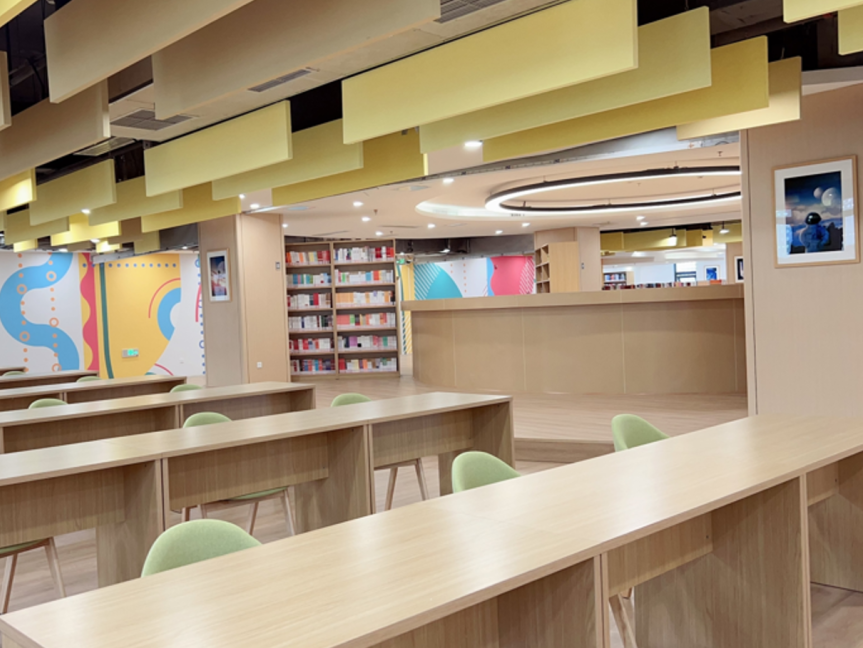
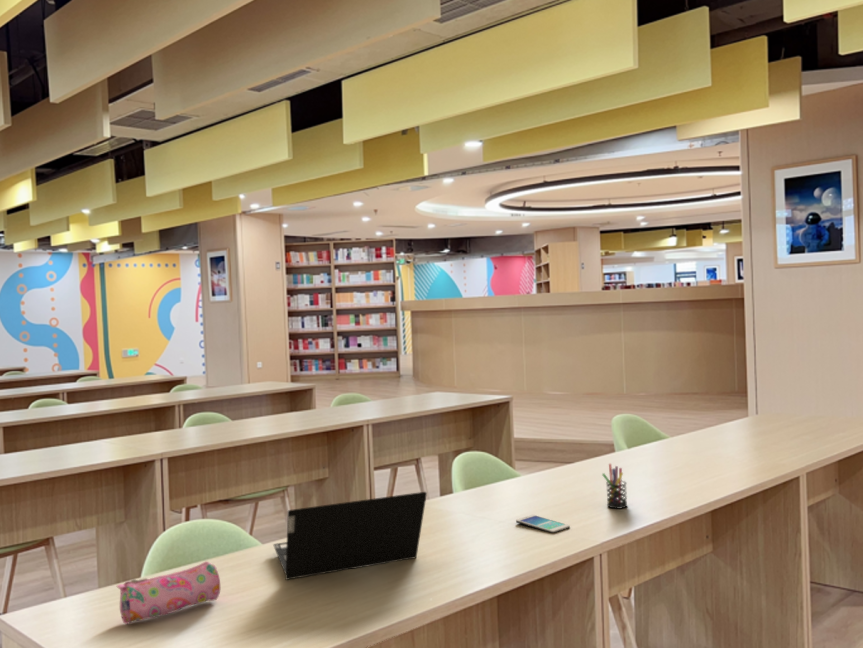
+ pen holder [601,463,628,510]
+ laptop computer [272,491,428,581]
+ smartphone [515,514,571,534]
+ pencil case [116,560,221,625]
